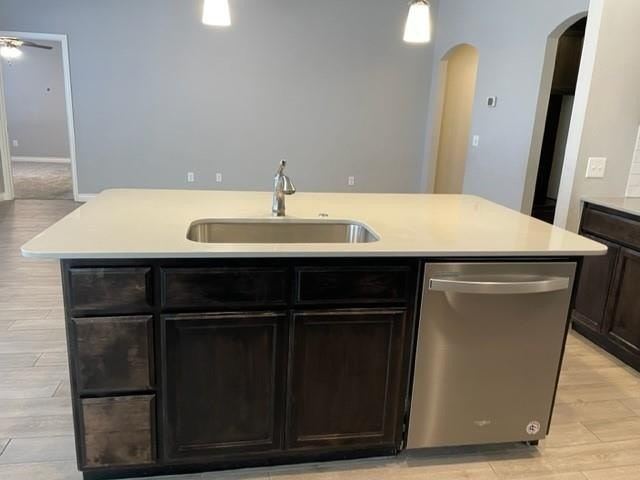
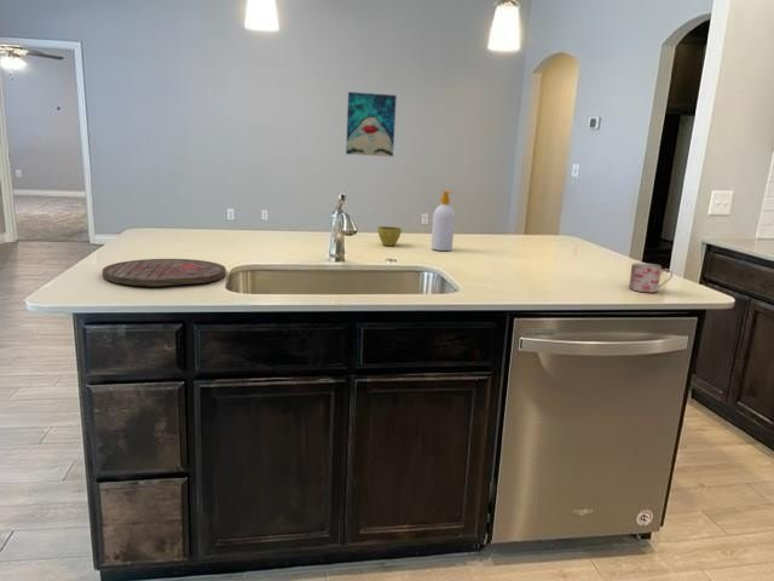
+ mug [628,261,674,293]
+ soap bottle [431,190,456,252]
+ cutting board [102,258,227,287]
+ flower pot [376,225,403,247]
+ wall art [345,91,398,157]
